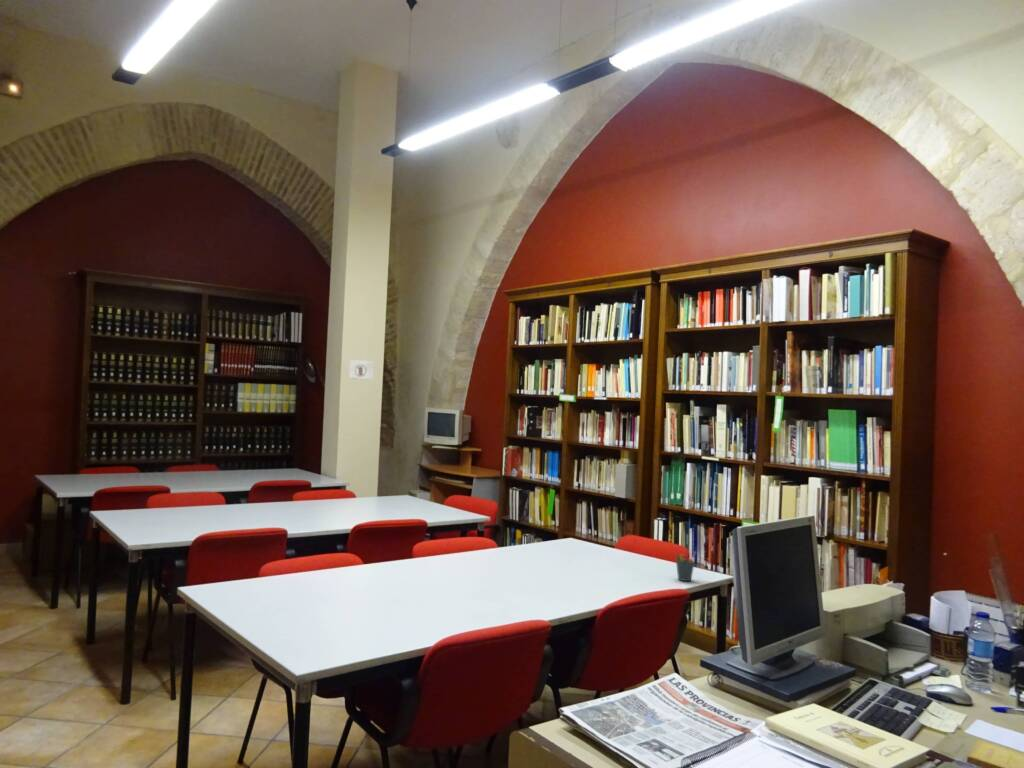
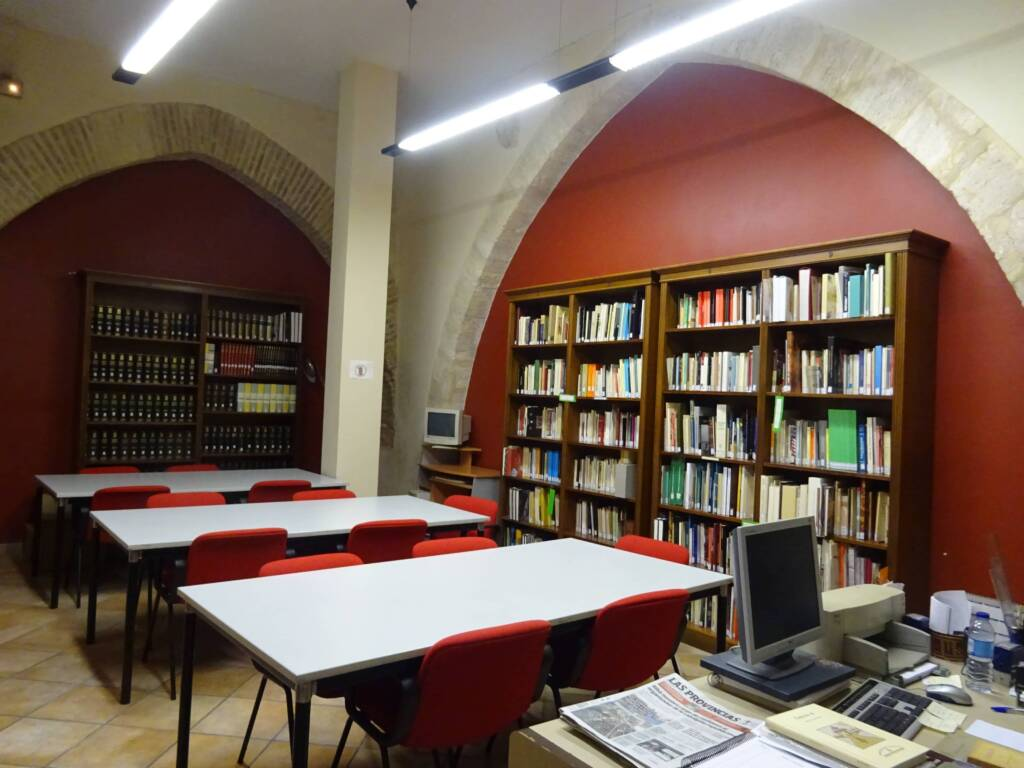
- pen holder [675,551,697,582]
